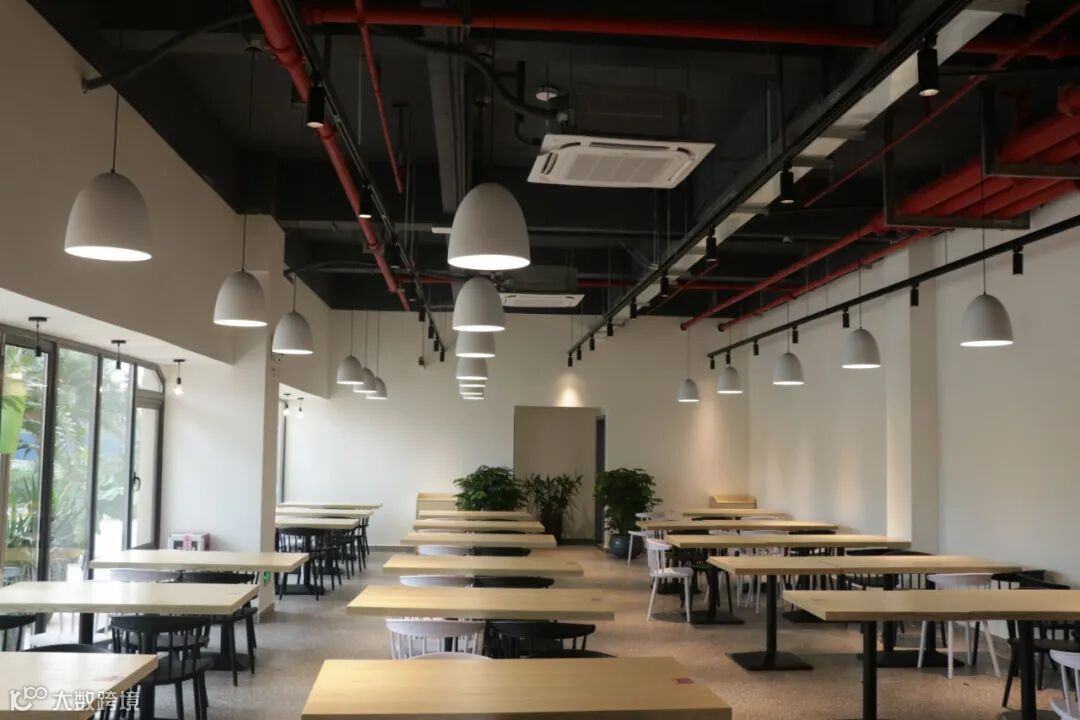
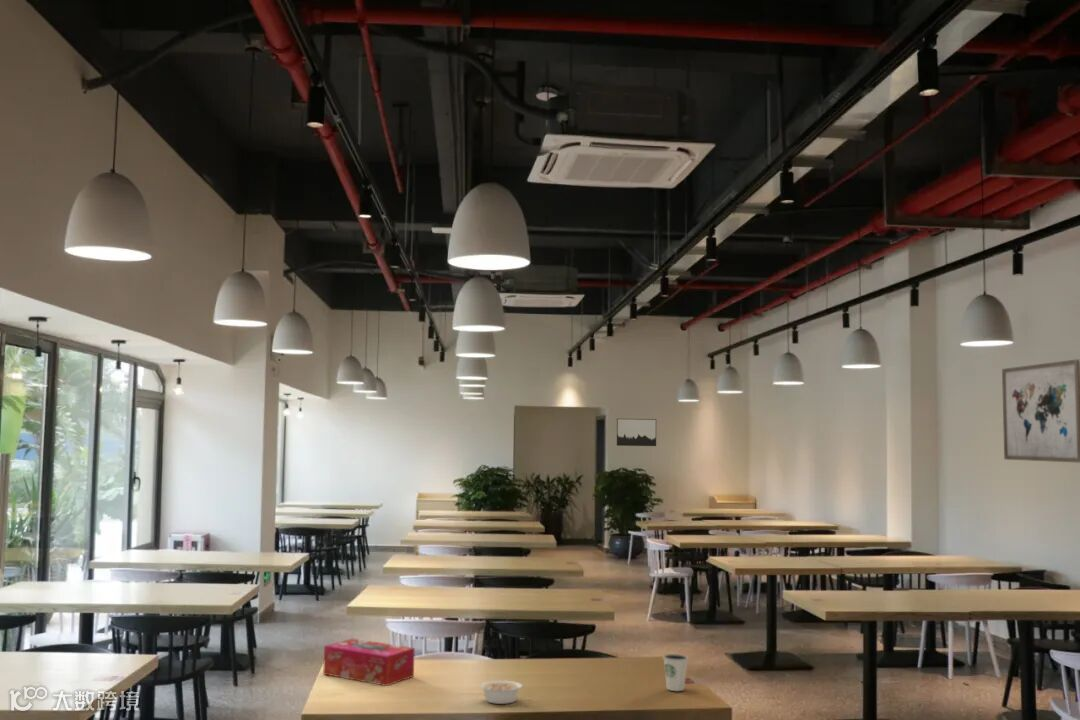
+ legume [479,680,527,705]
+ tissue box [322,638,416,687]
+ dixie cup [662,653,689,692]
+ wall art [1001,358,1080,464]
+ wall art [616,418,657,447]
